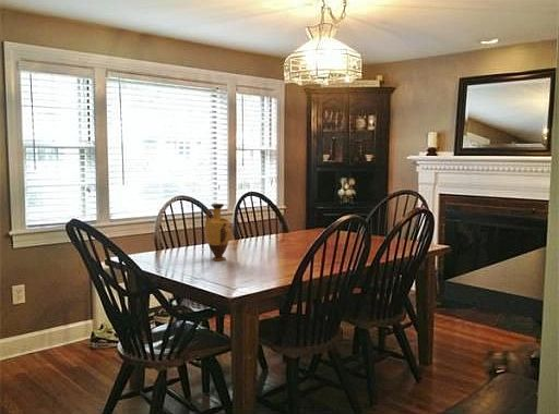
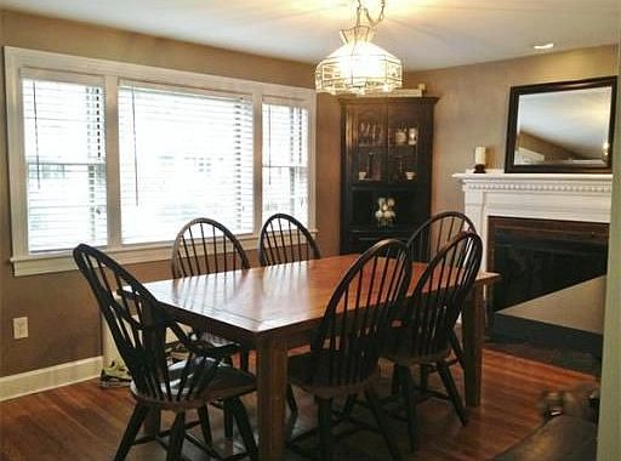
- vase [203,203,231,261]
